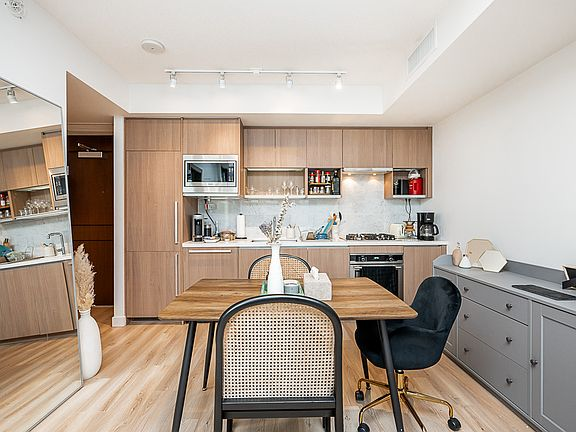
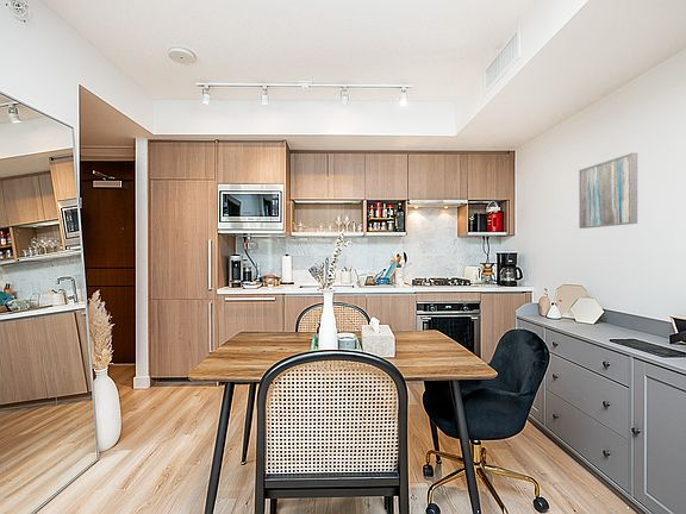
+ wall art [578,152,638,230]
